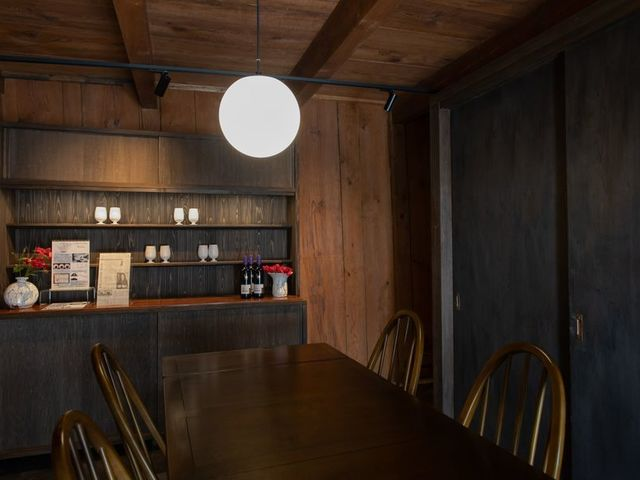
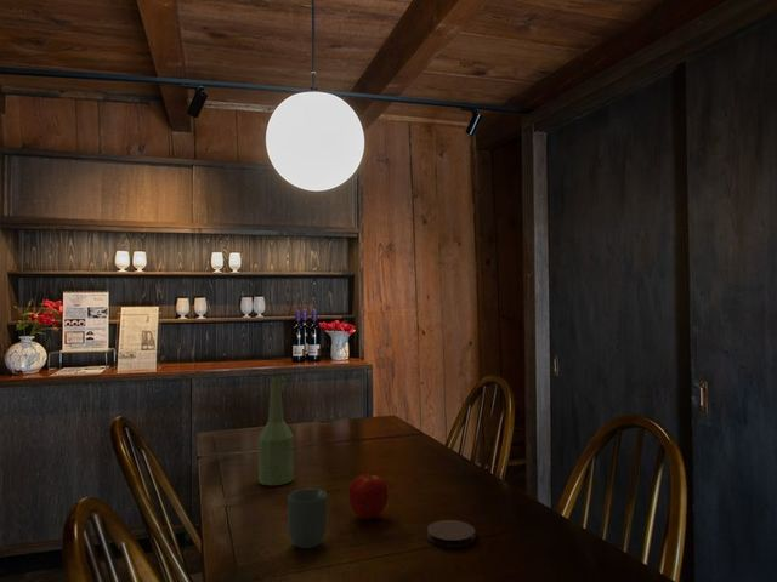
+ cup [287,487,329,550]
+ apple [348,470,388,520]
+ coaster [426,519,476,548]
+ bottle [257,376,294,486]
